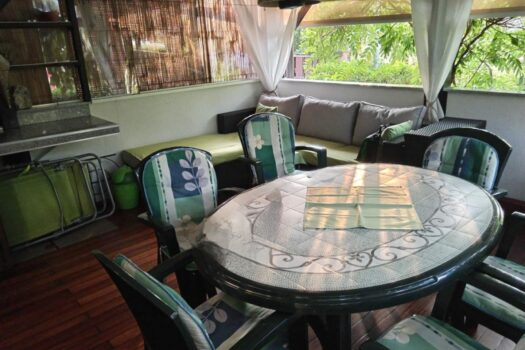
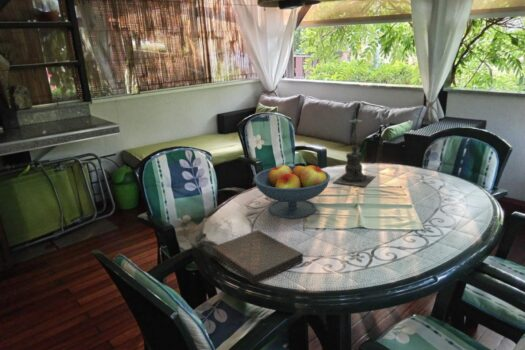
+ candle holder [332,110,377,188]
+ book [211,229,304,285]
+ fruit bowl [253,163,331,219]
